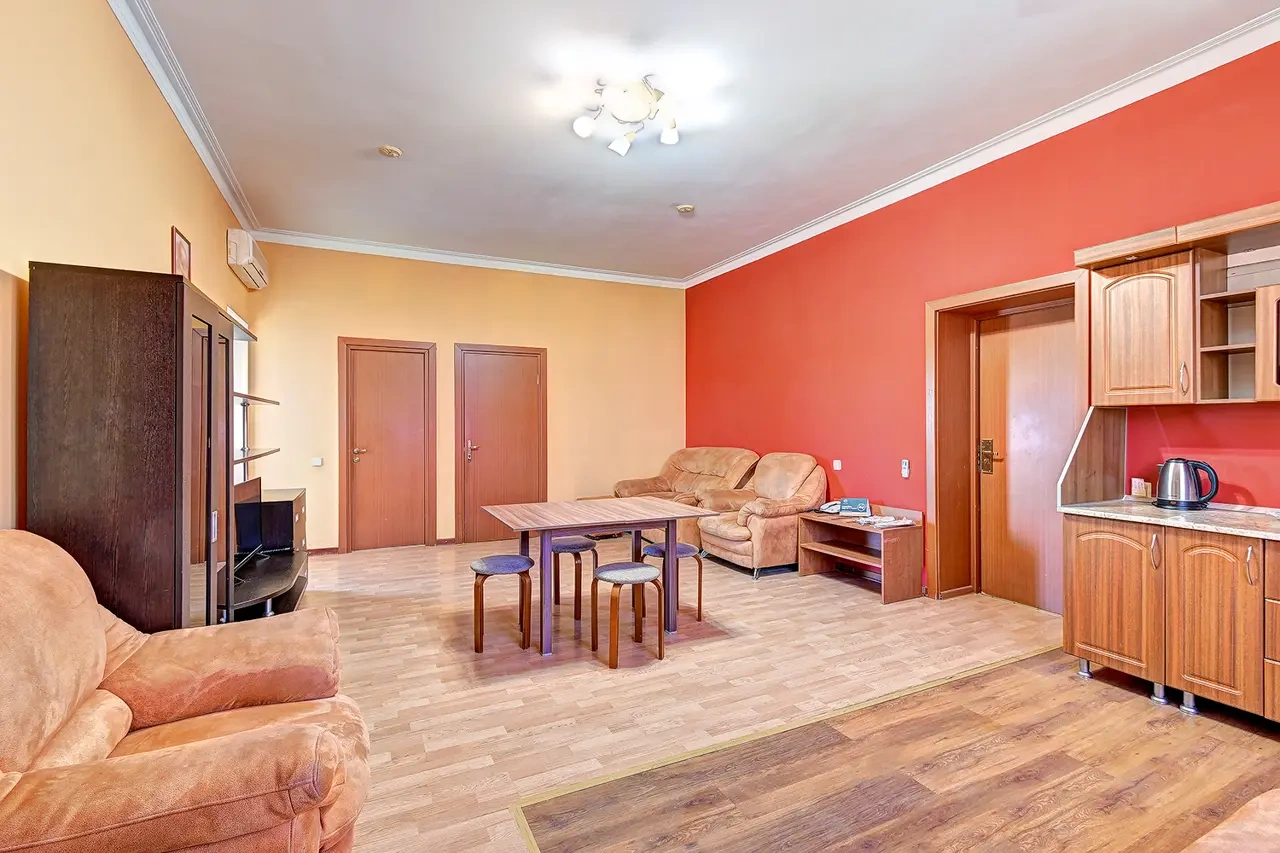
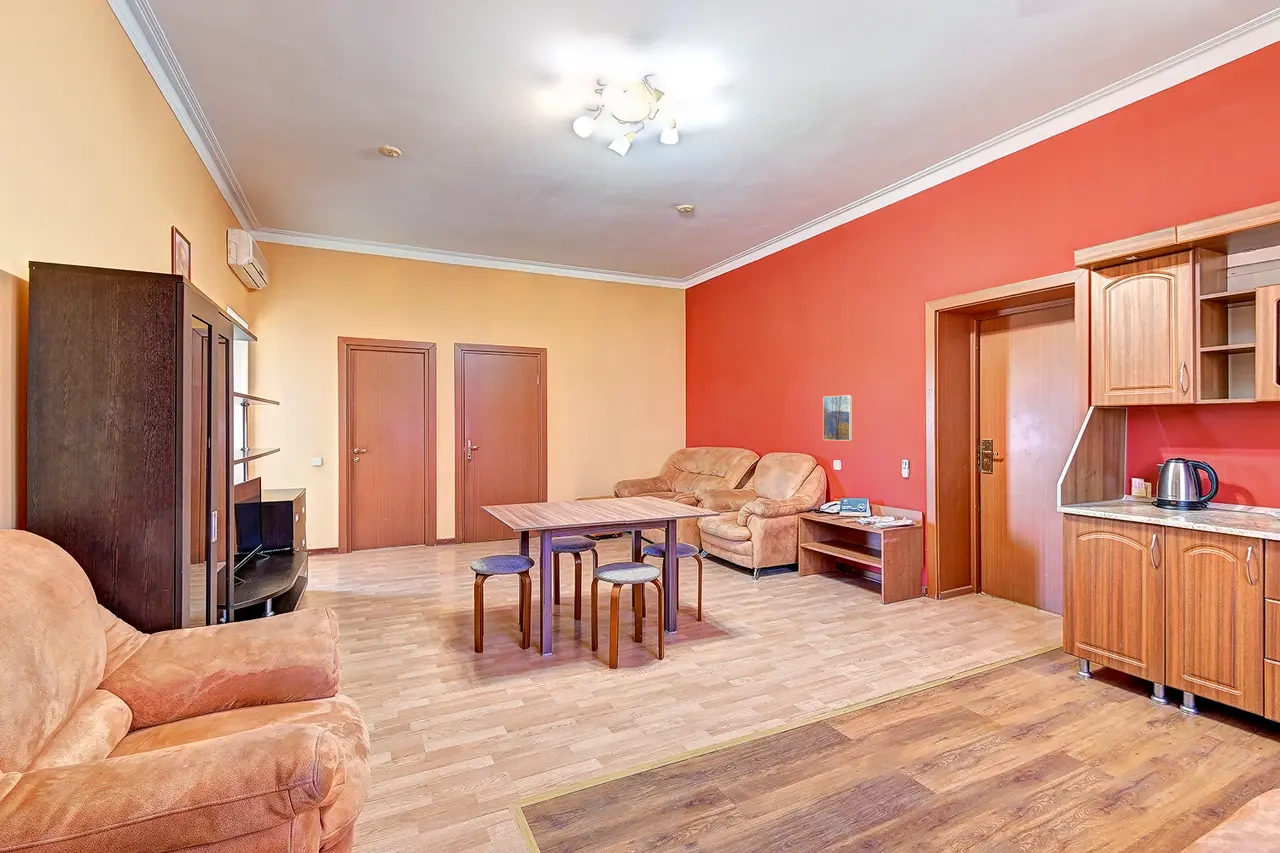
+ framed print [822,394,853,442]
